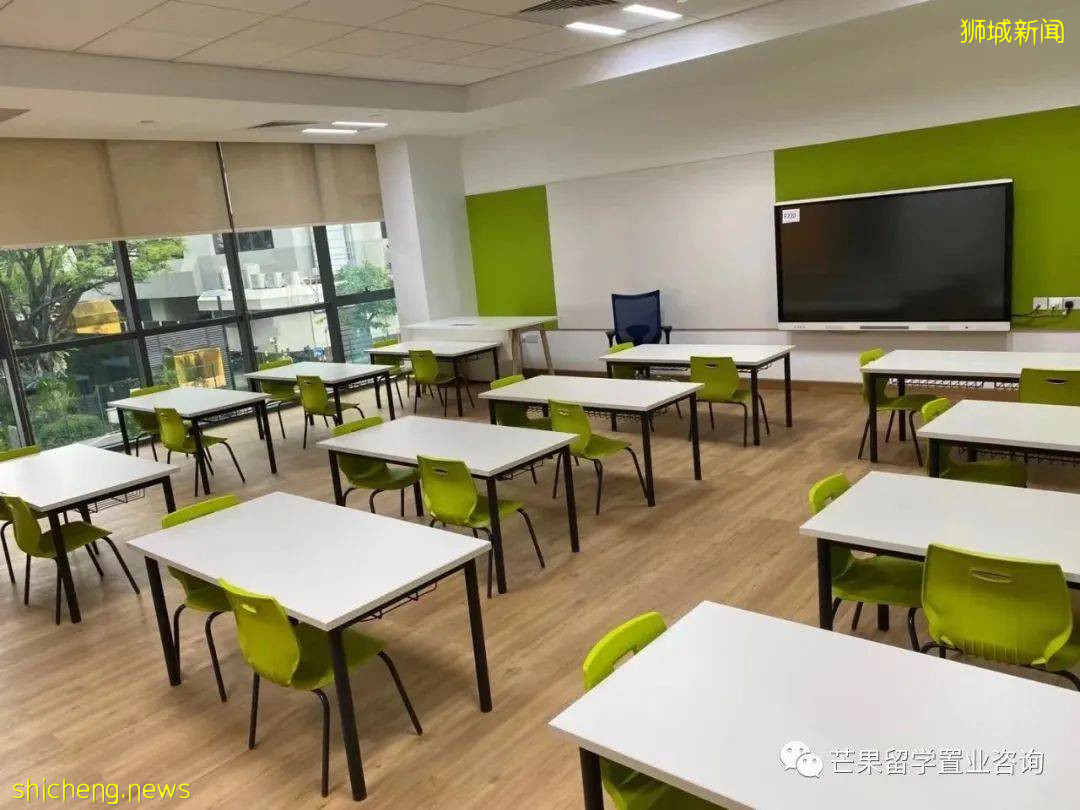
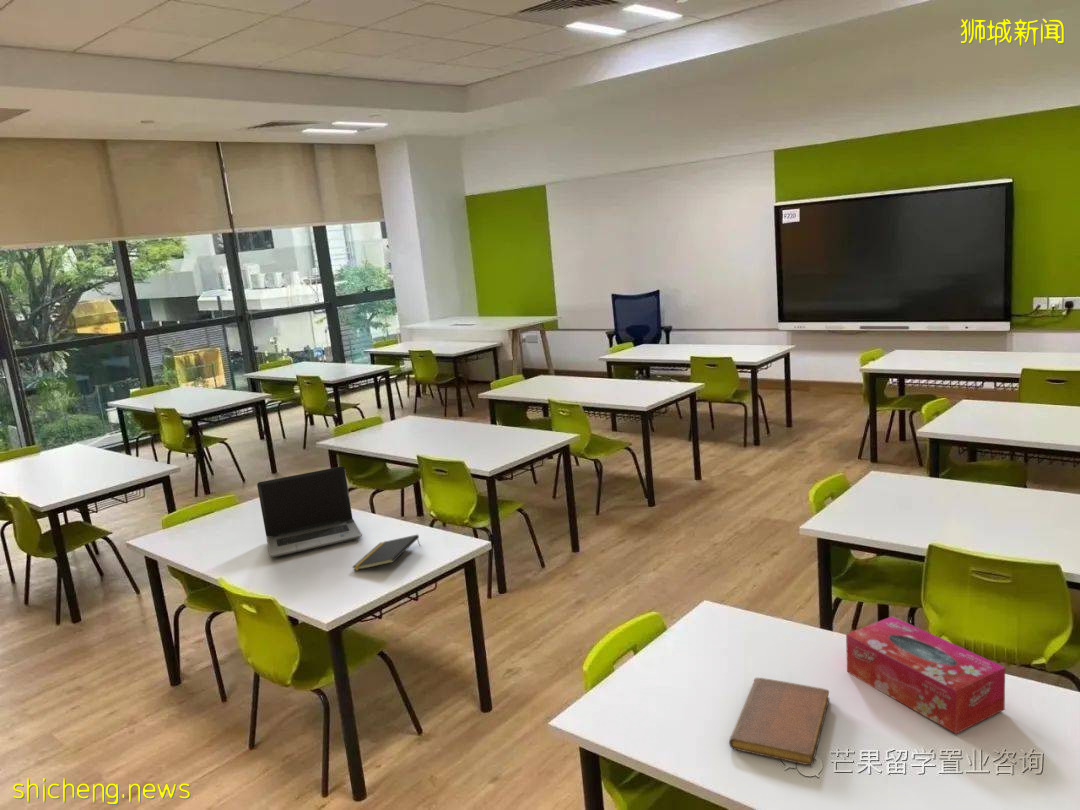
+ tissue box [845,615,1006,735]
+ notepad [351,533,421,572]
+ notebook [728,677,830,766]
+ laptop computer [256,465,363,558]
